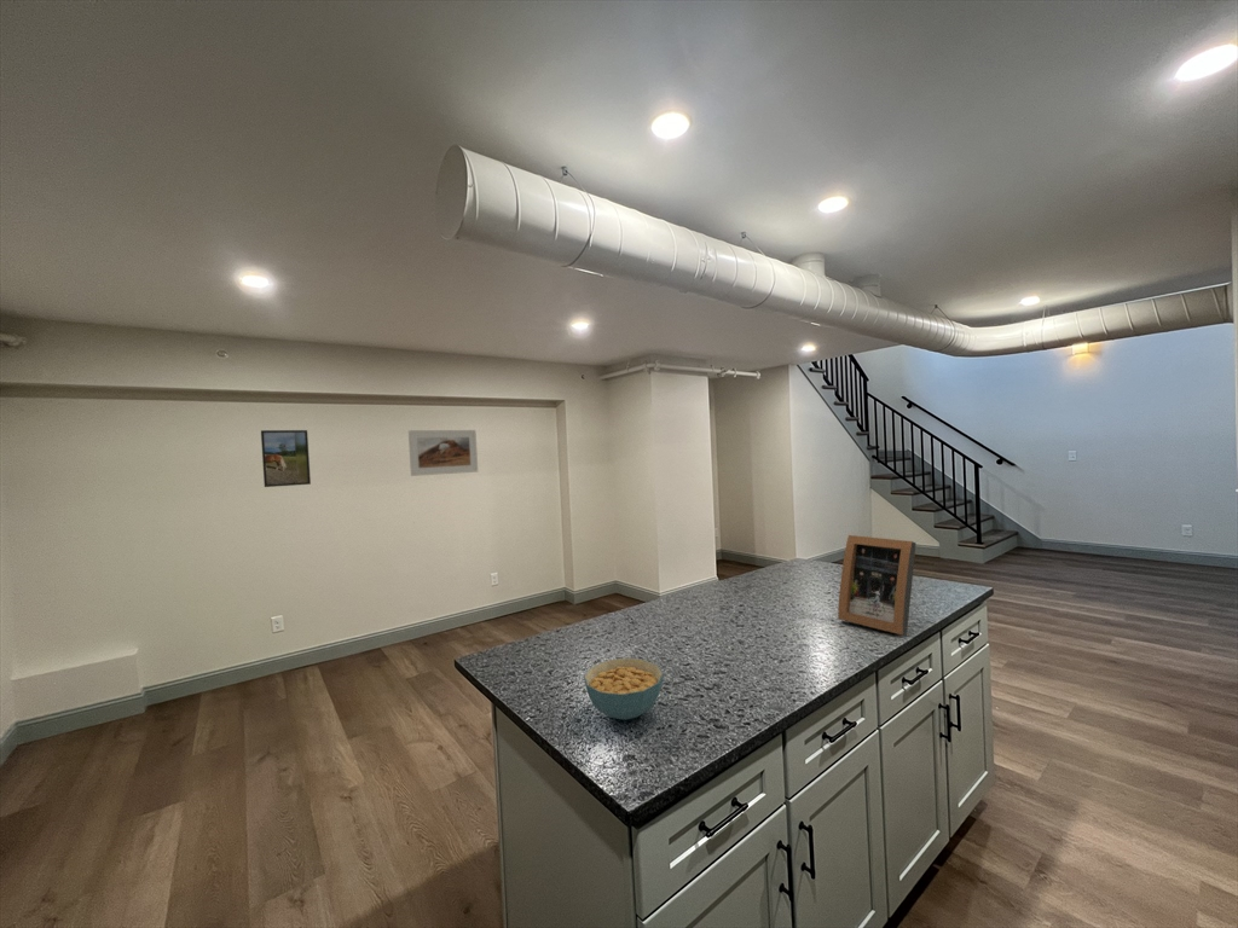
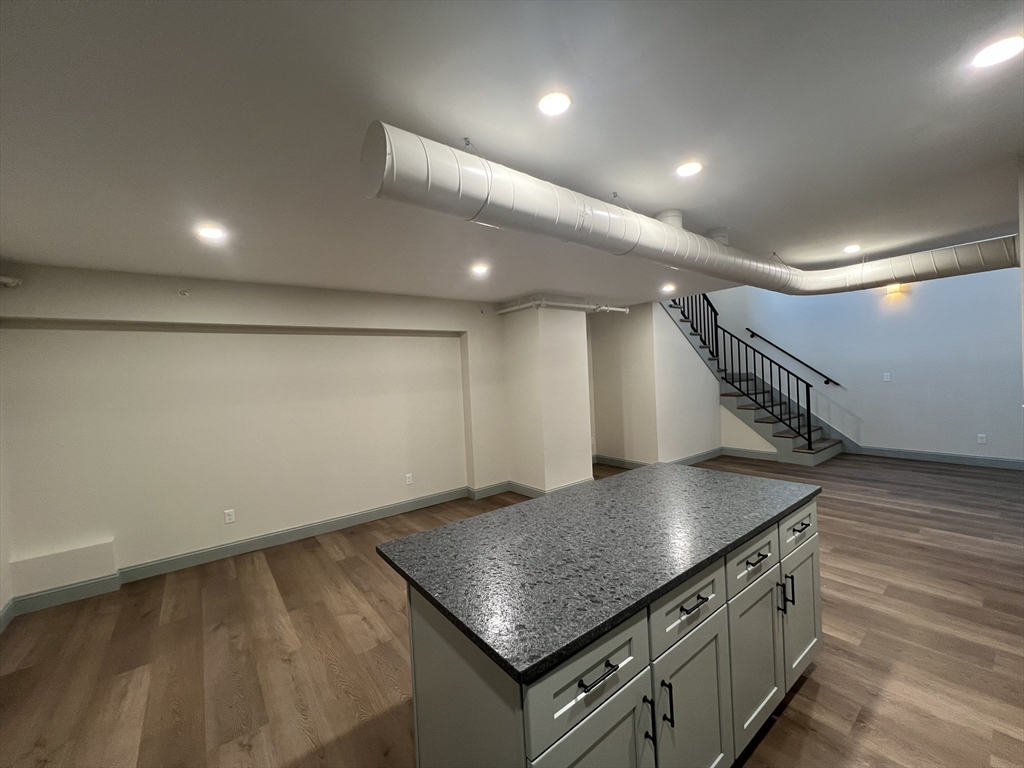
- cereal bowl [583,657,665,721]
- picture frame [837,534,918,637]
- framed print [407,429,479,477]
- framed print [260,429,312,488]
